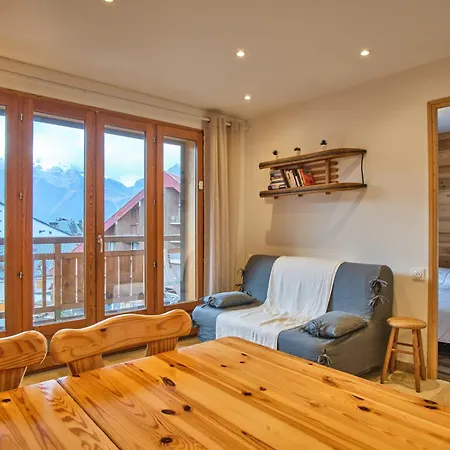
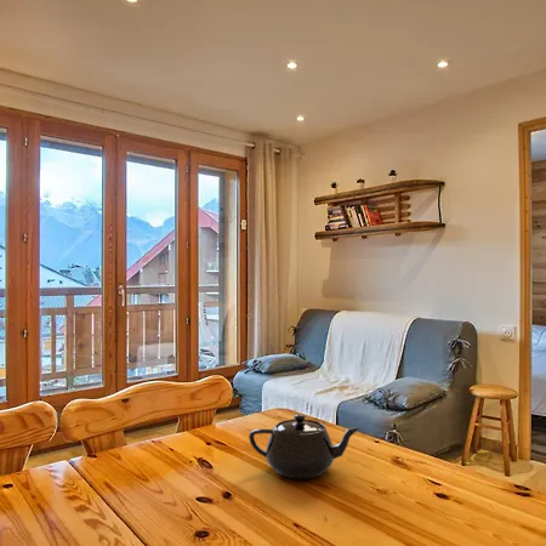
+ teapot [248,413,362,480]
